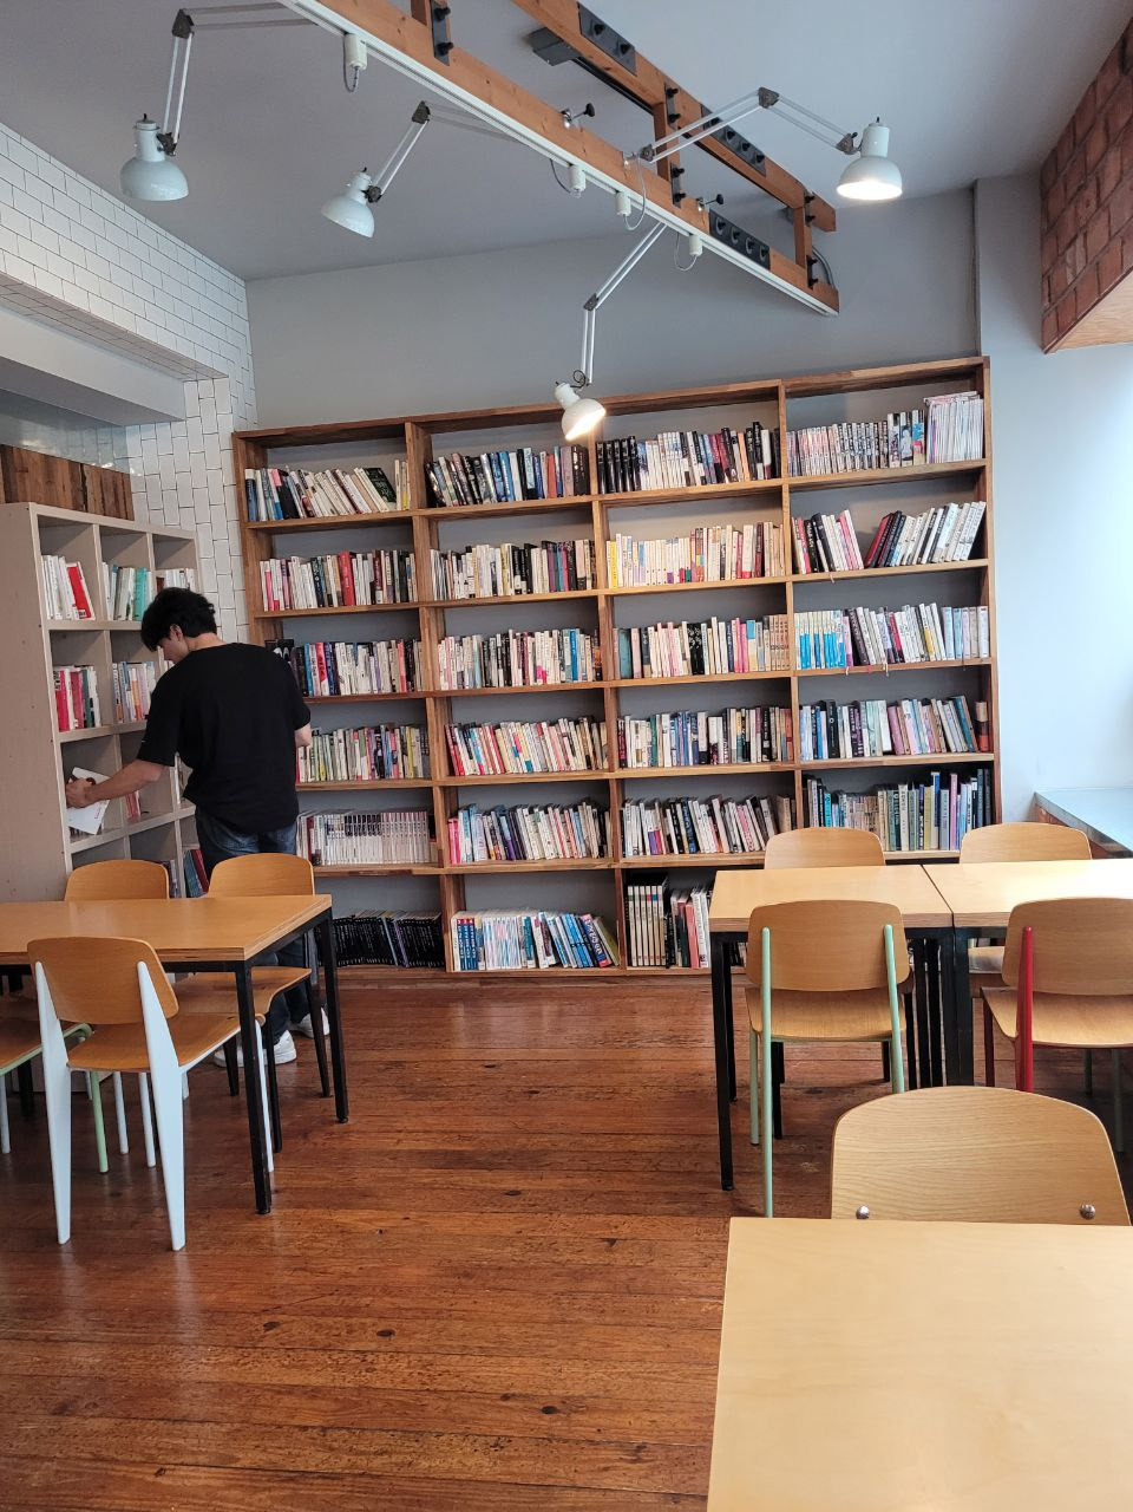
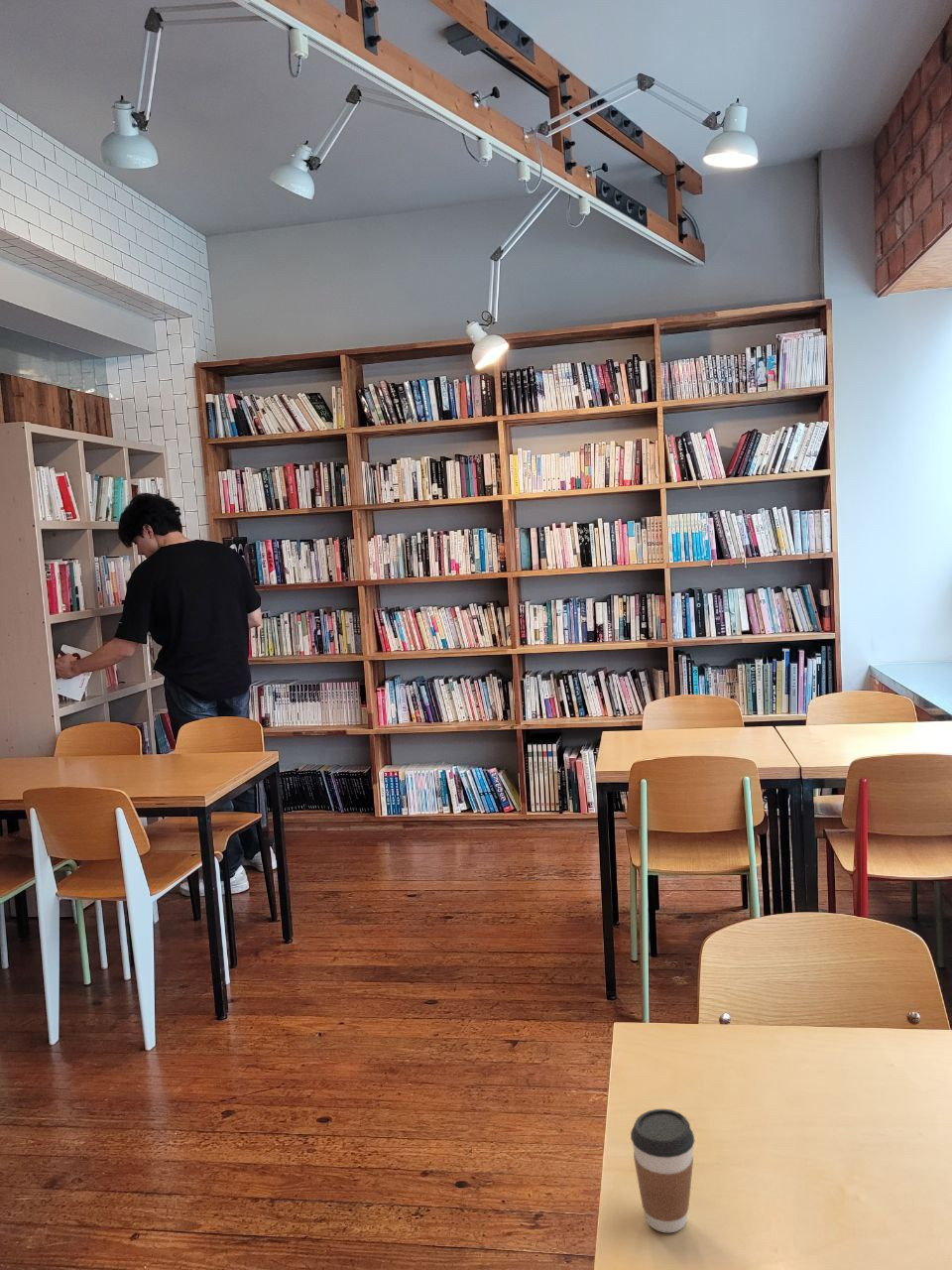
+ coffee cup [630,1108,695,1233]
